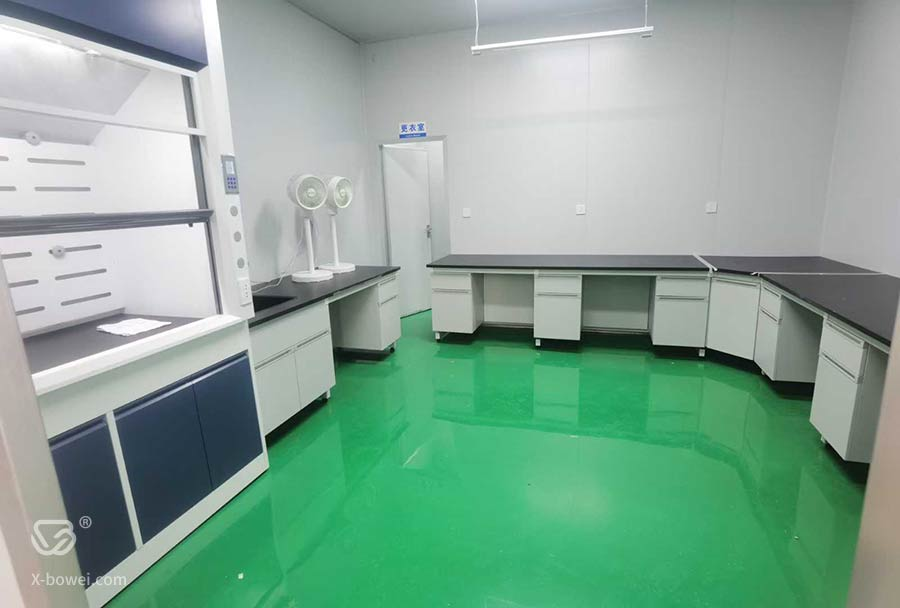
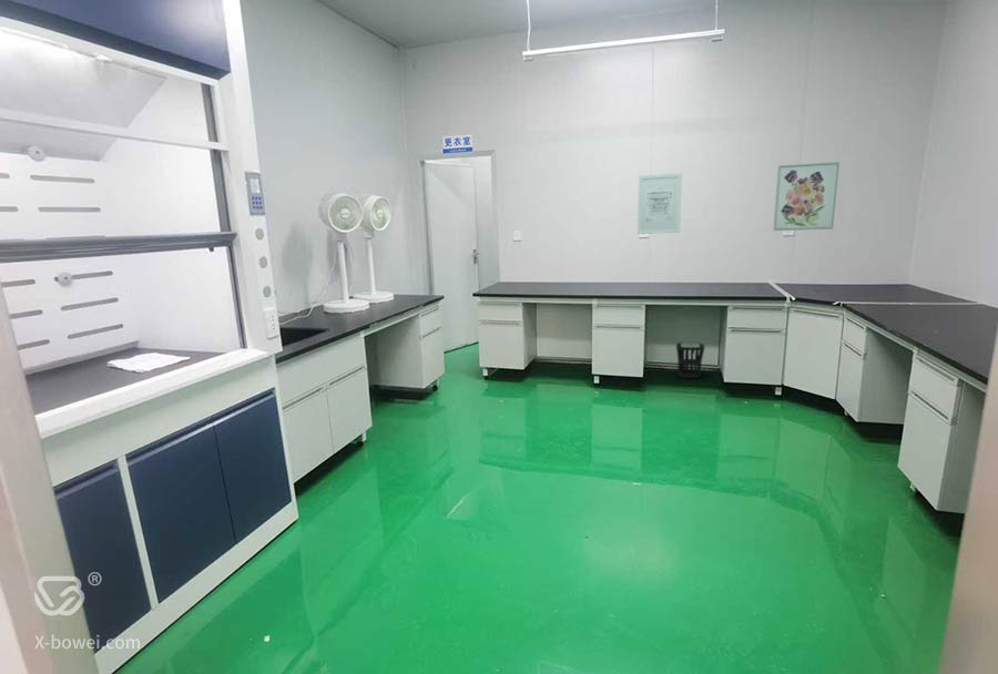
+ wall art [772,161,841,232]
+ wall art [637,172,683,235]
+ wastebasket [675,341,705,379]
